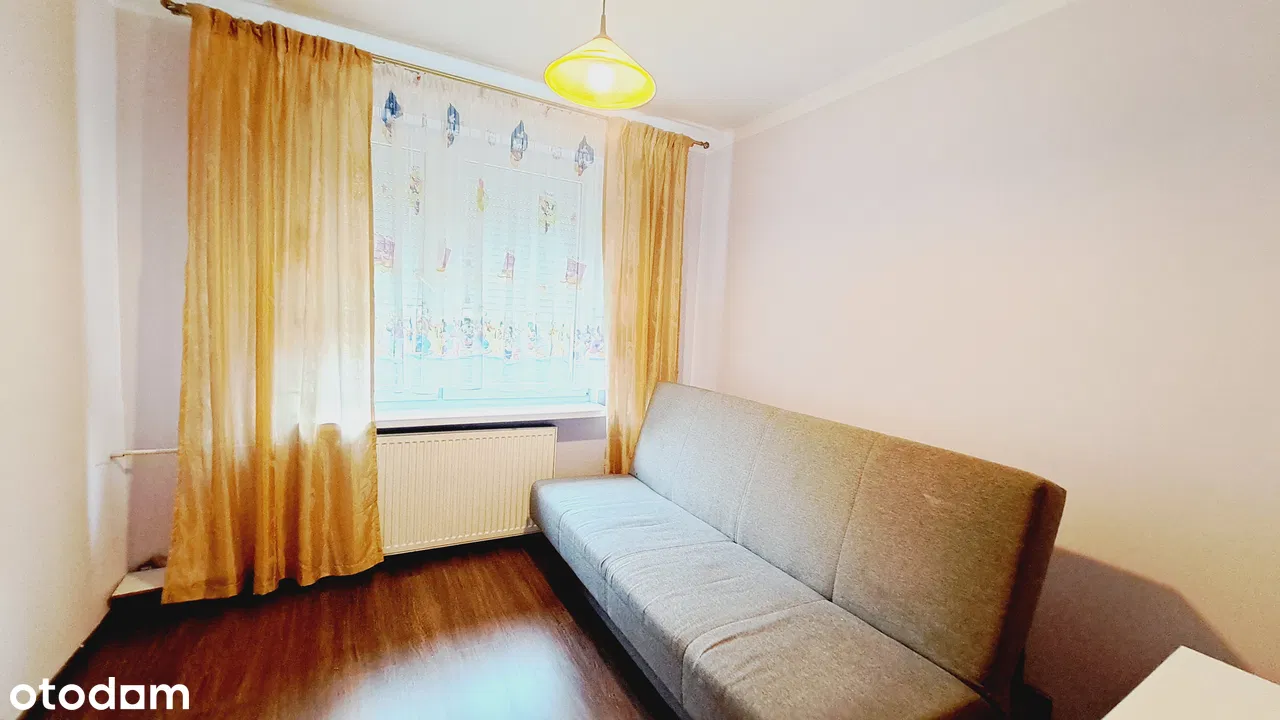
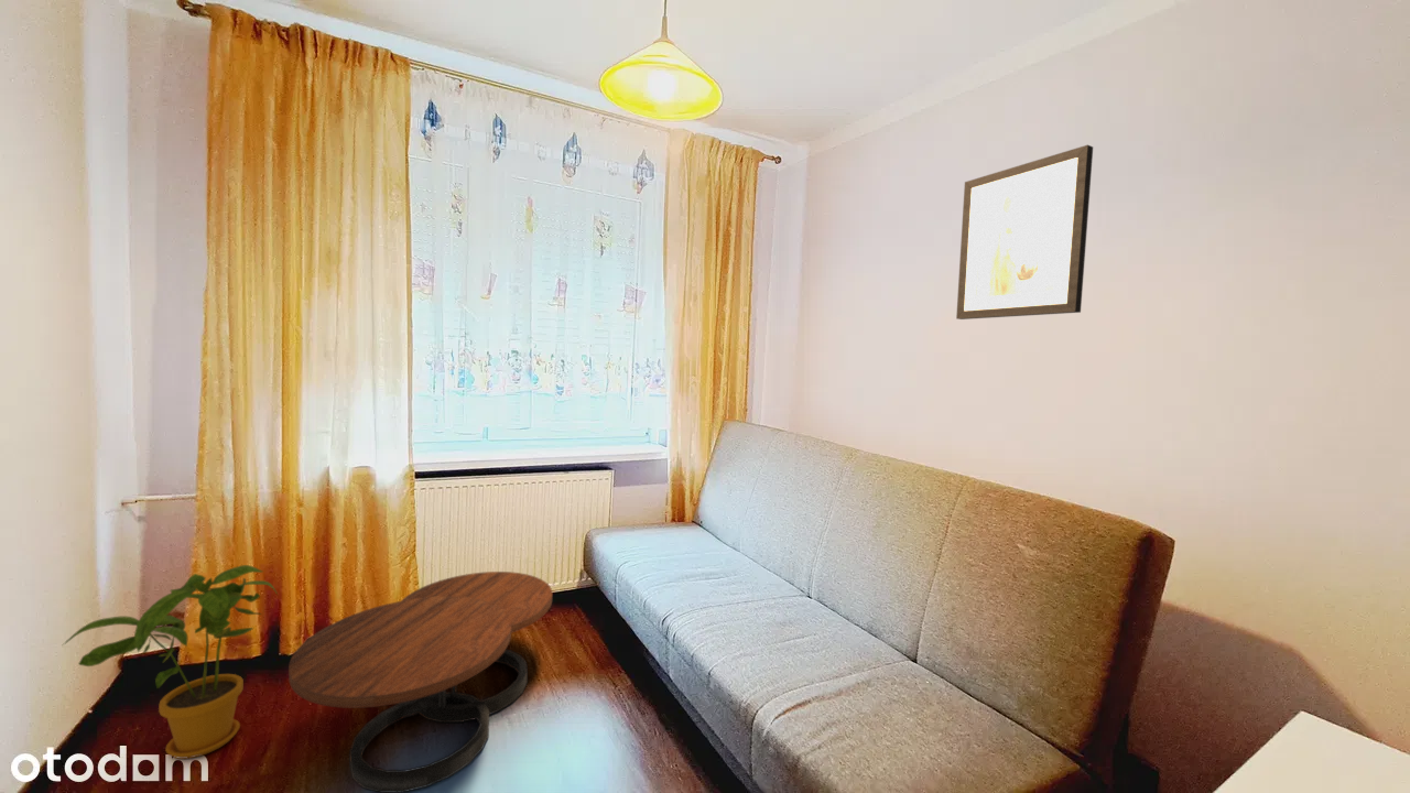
+ coffee table [288,571,553,793]
+ house plant [62,564,279,760]
+ wall art [955,143,1094,321]
